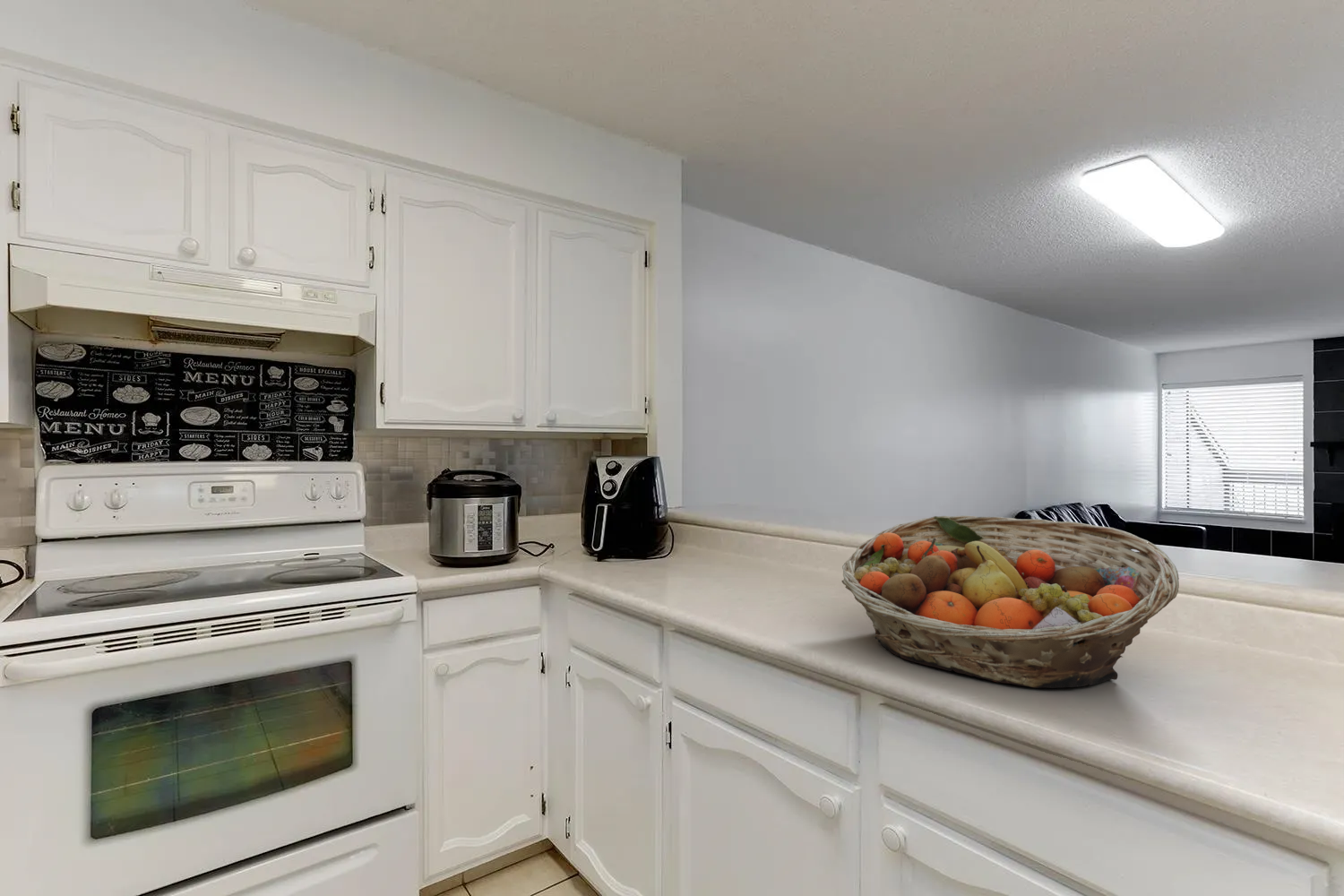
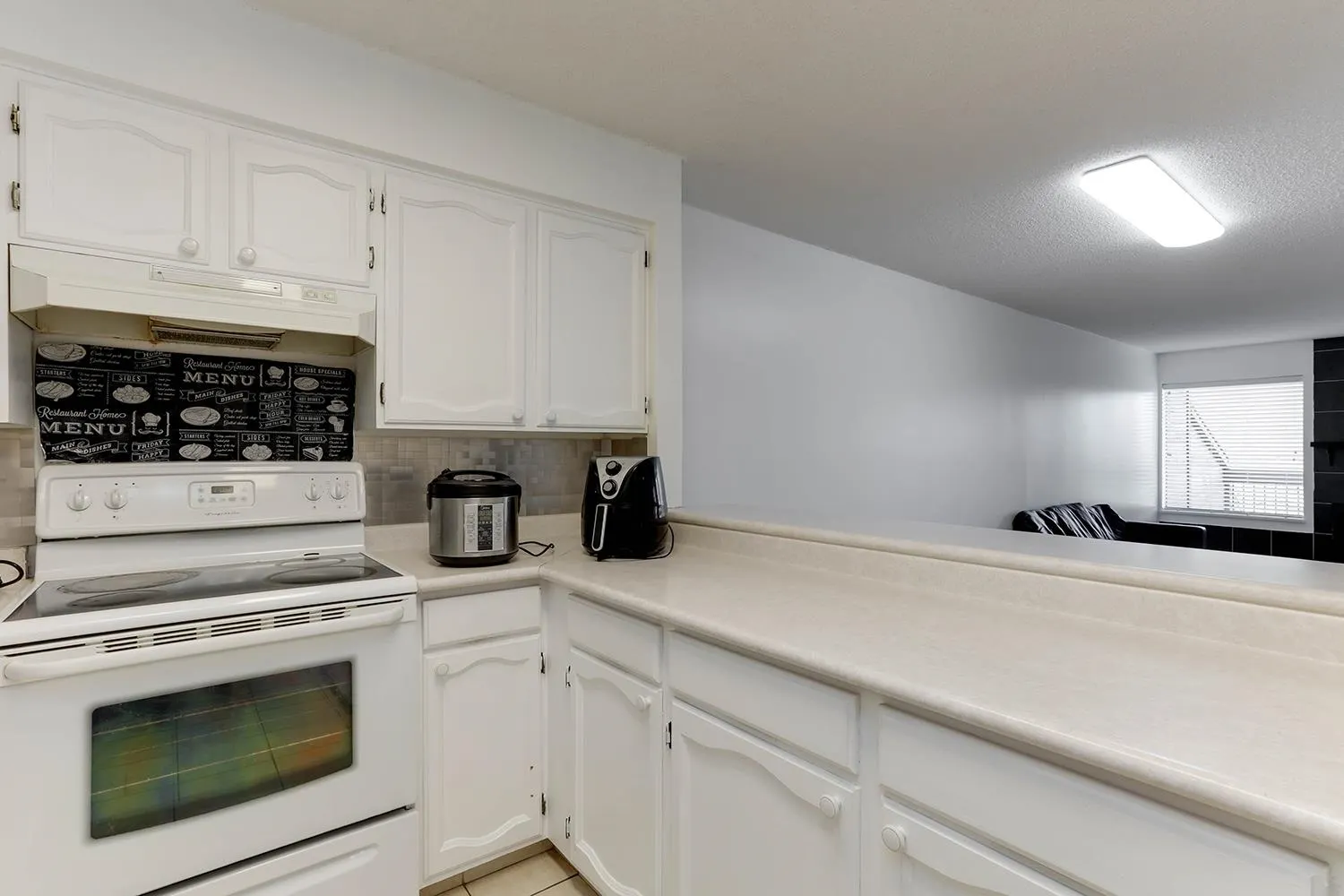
- fruit basket [841,515,1180,689]
